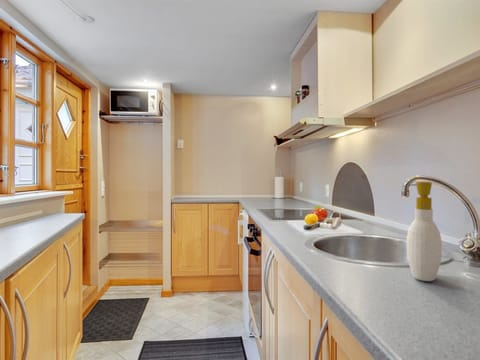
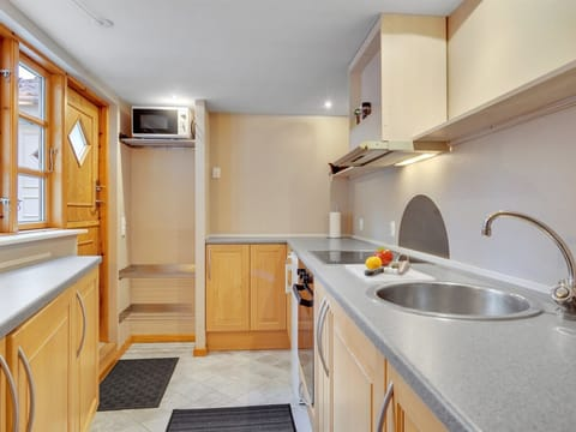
- soap bottle [402,181,443,282]
